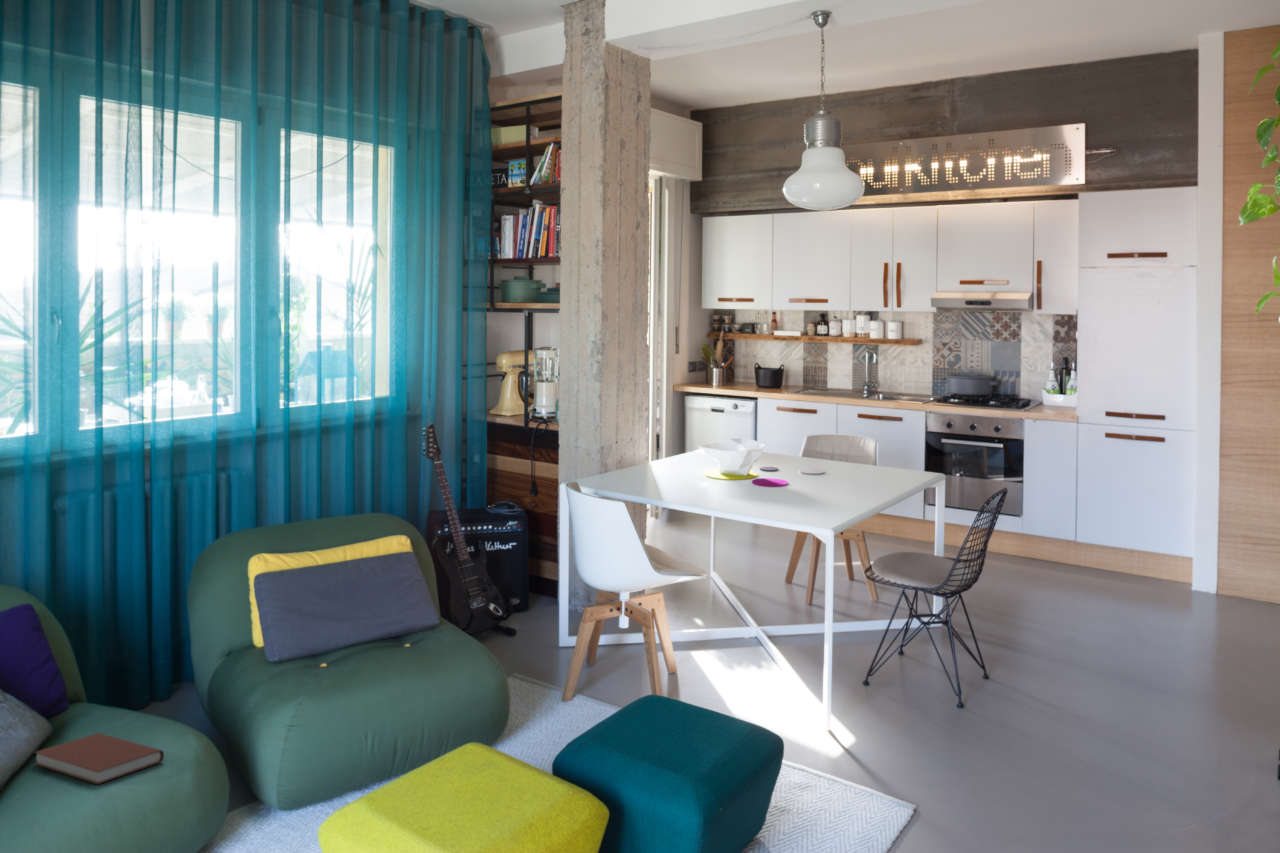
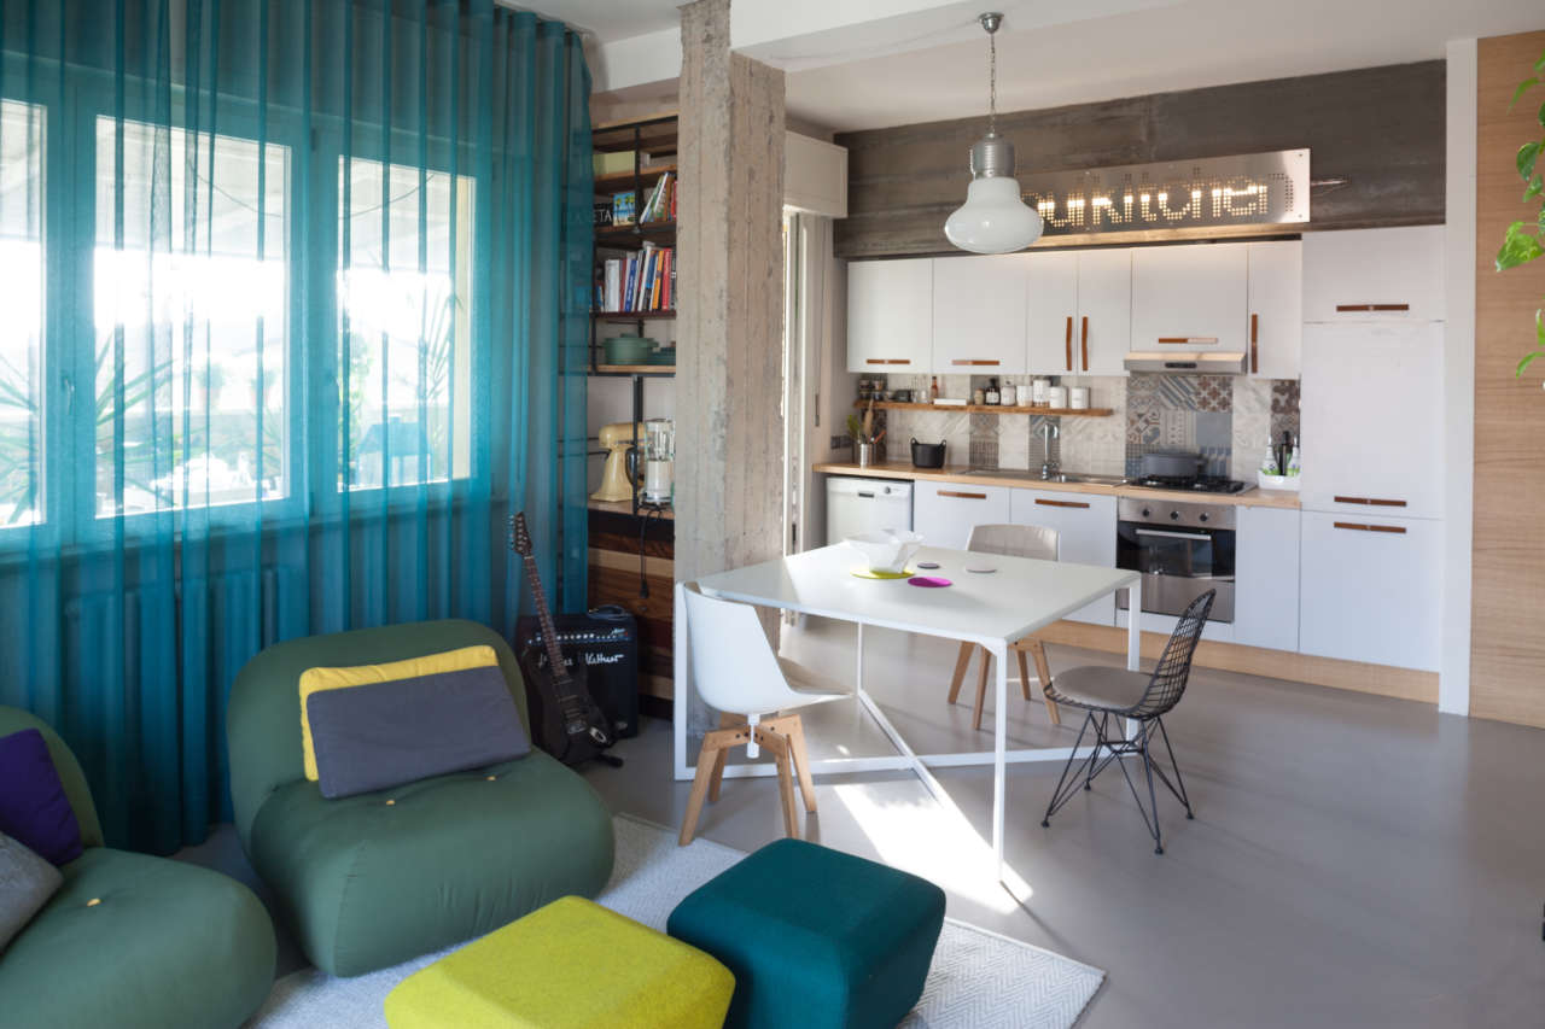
- book [33,732,165,786]
